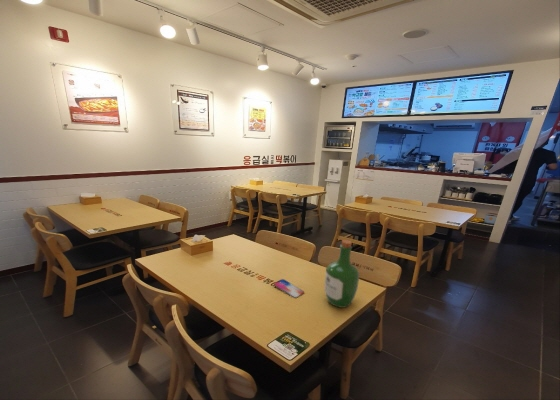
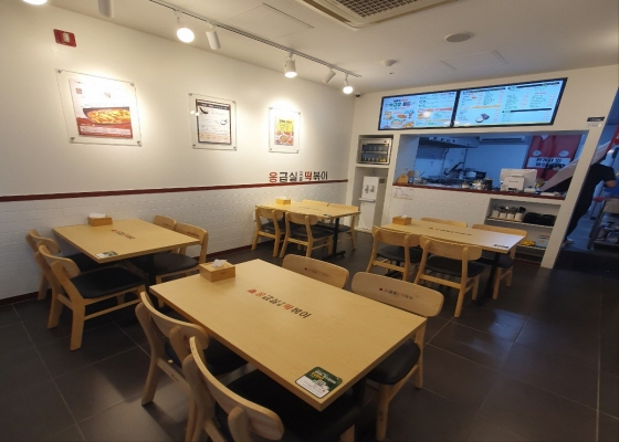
- smartphone [273,278,305,299]
- wine bottle [324,239,360,309]
